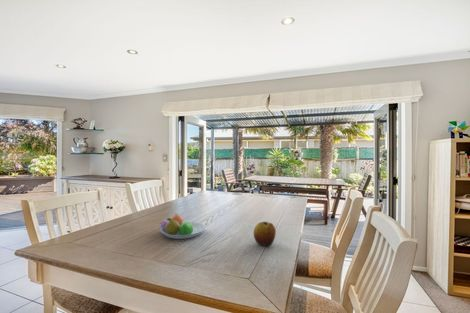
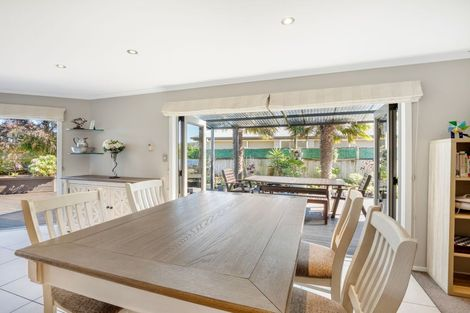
- fruit bowl [159,213,206,240]
- apple [253,221,277,247]
